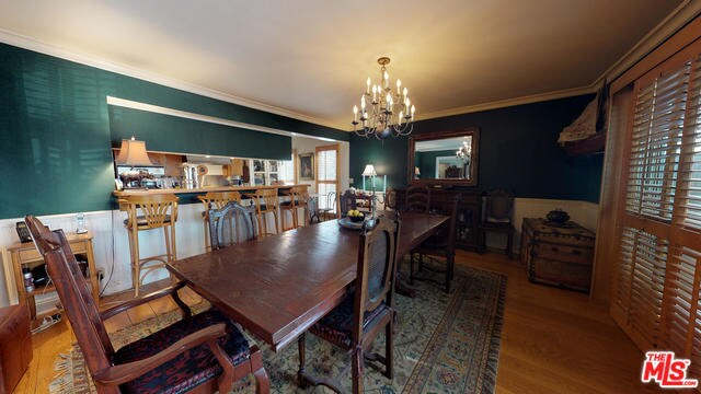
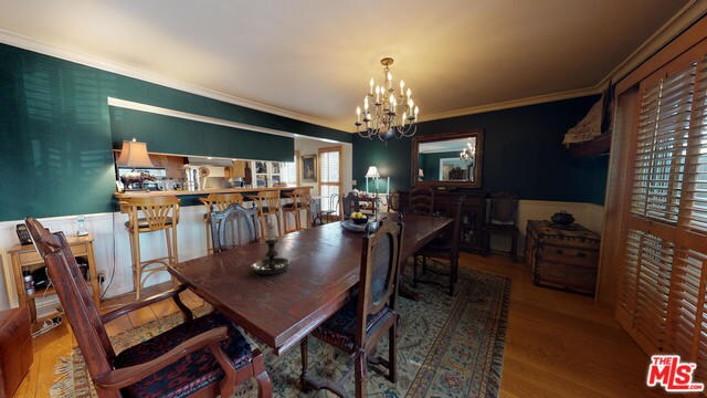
+ candle holder [250,217,292,275]
